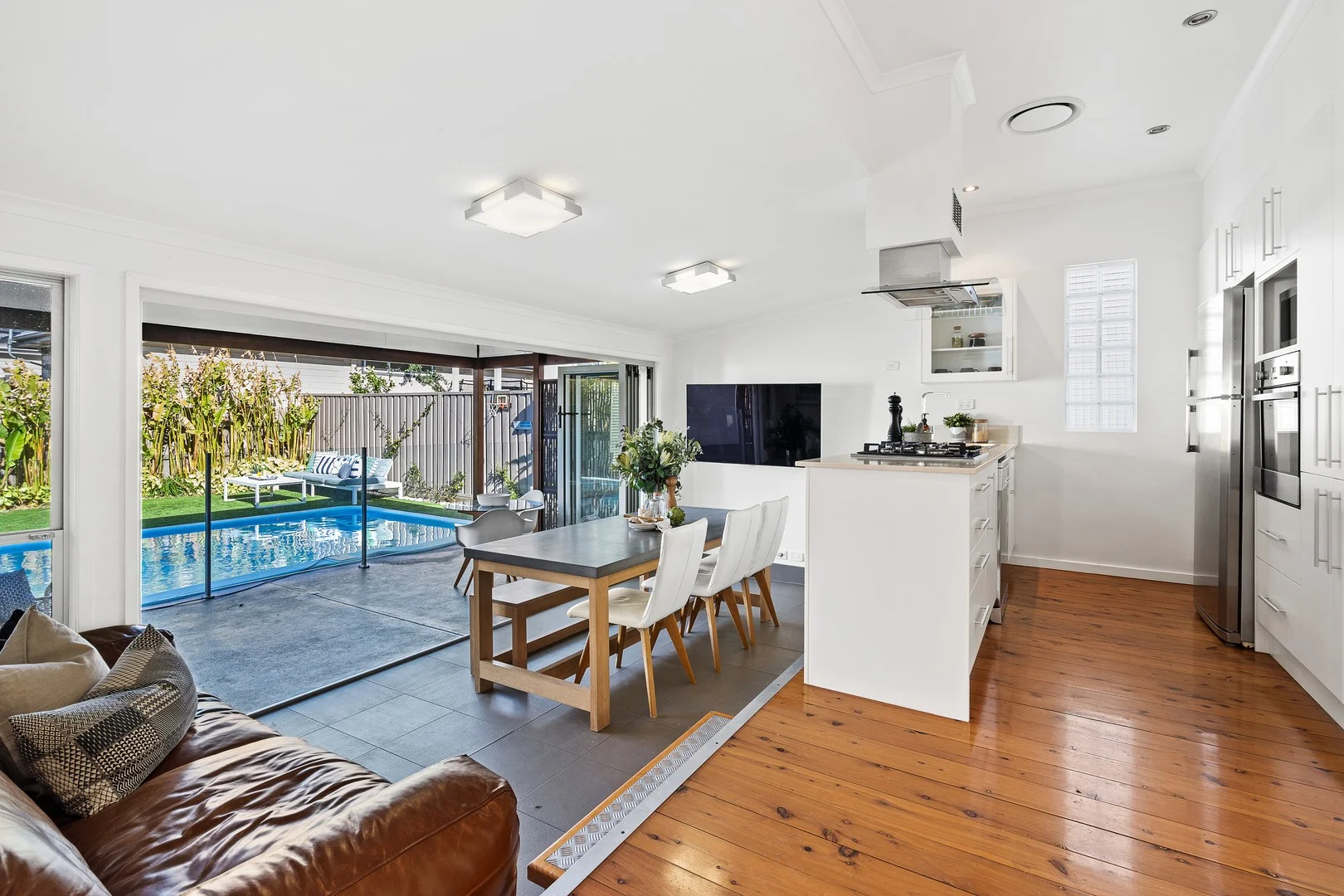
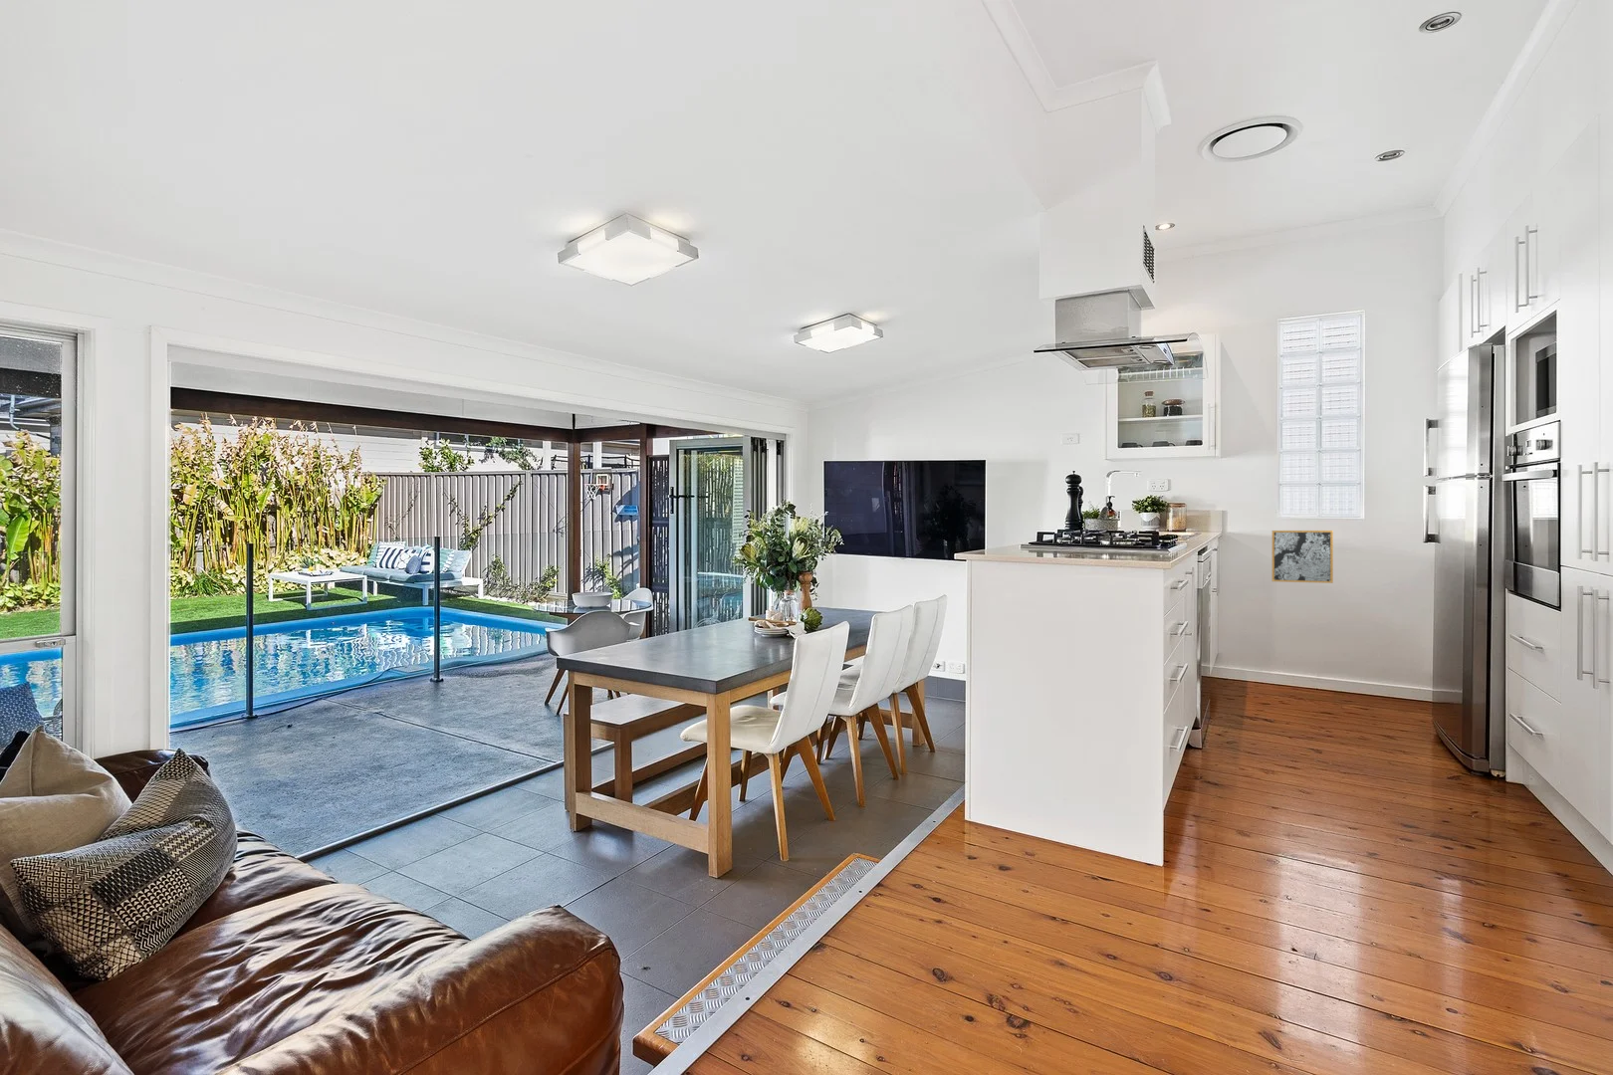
+ wall art [1271,529,1335,584]
